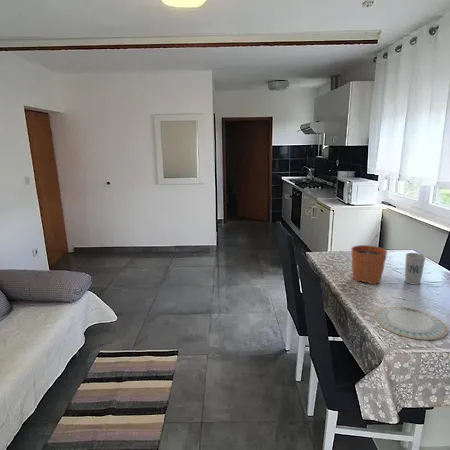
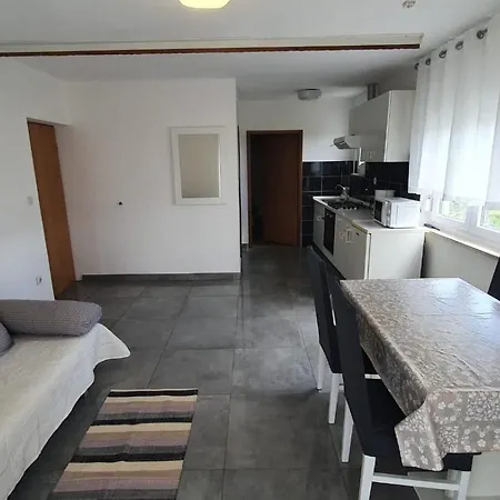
- chinaware [373,306,449,341]
- cup [404,252,427,286]
- plant pot [350,234,388,285]
